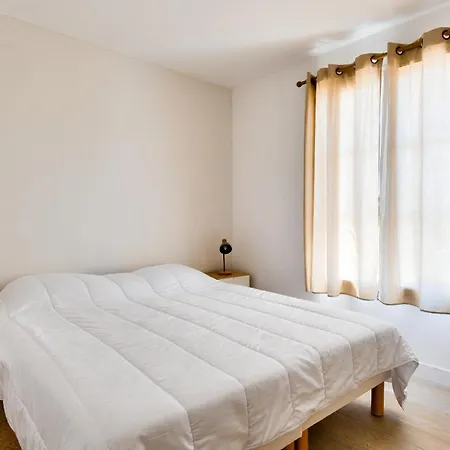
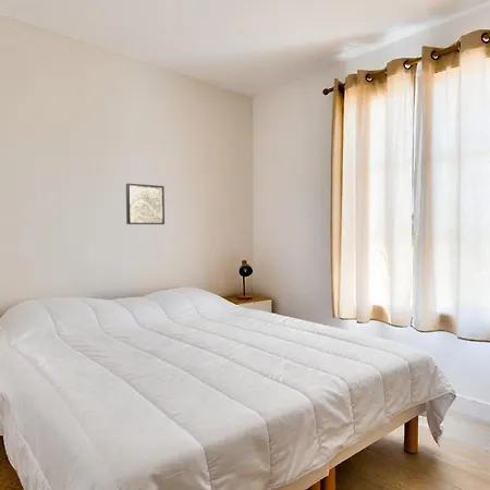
+ wall art [125,182,166,225]
